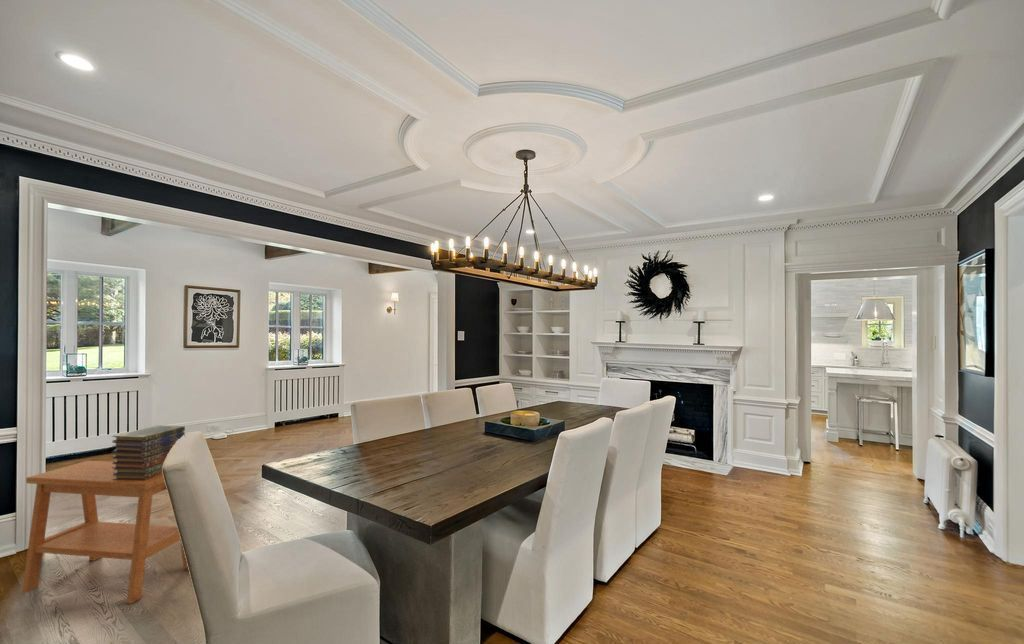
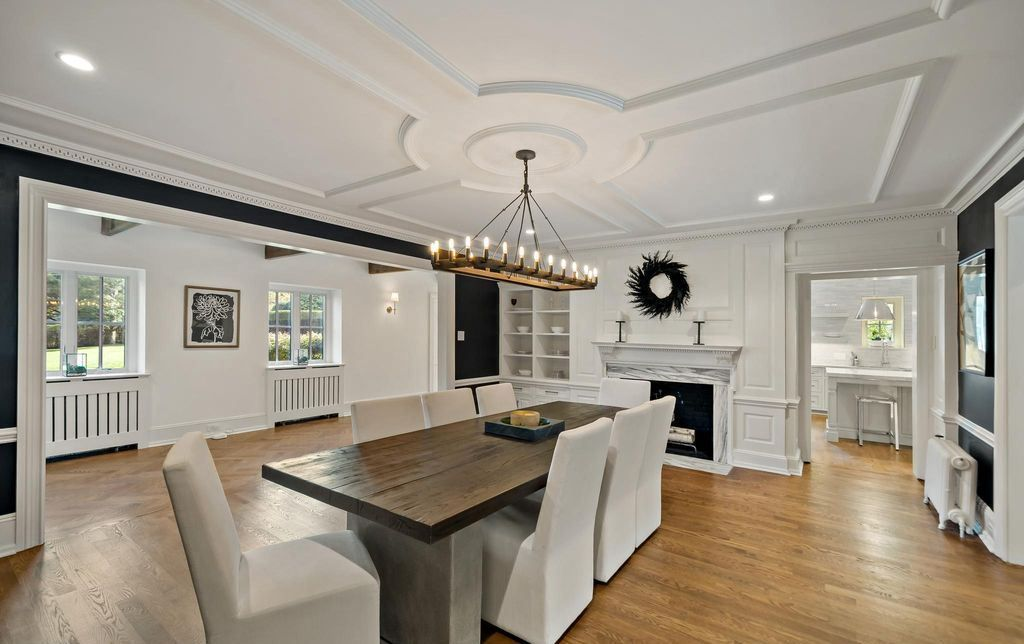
- side table [21,460,189,605]
- book stack [111,424,186,480]
